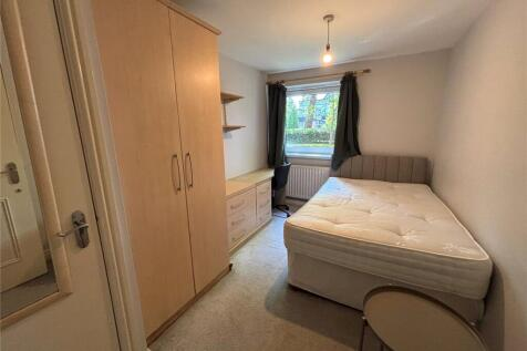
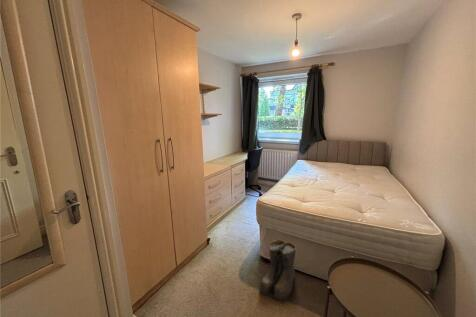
+ boots [259,239,297,302]
